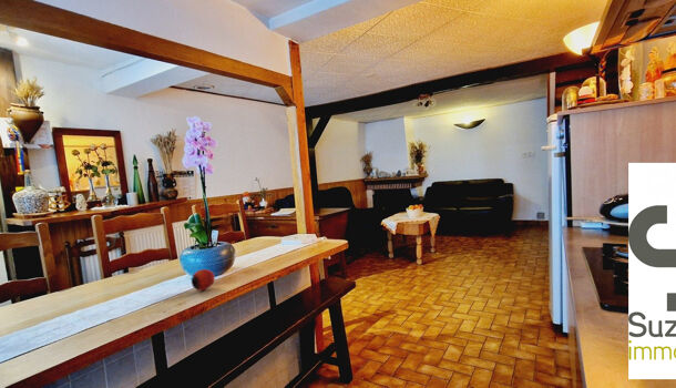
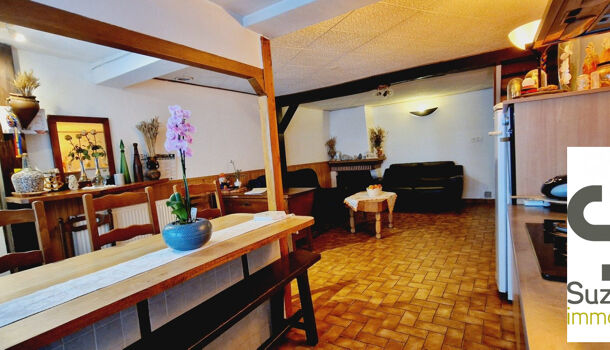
- apple [191,268,216,292]
